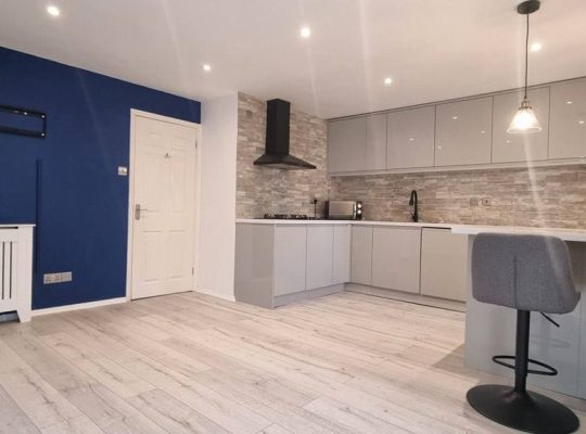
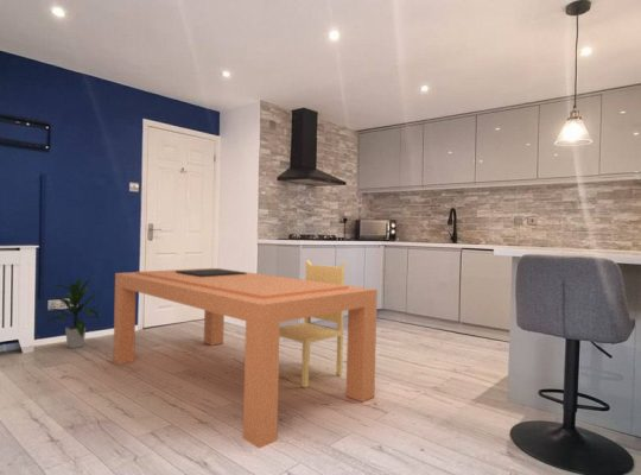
+ dining table [113,259,379,450]
+ indoor plant [44,274,103,349]
